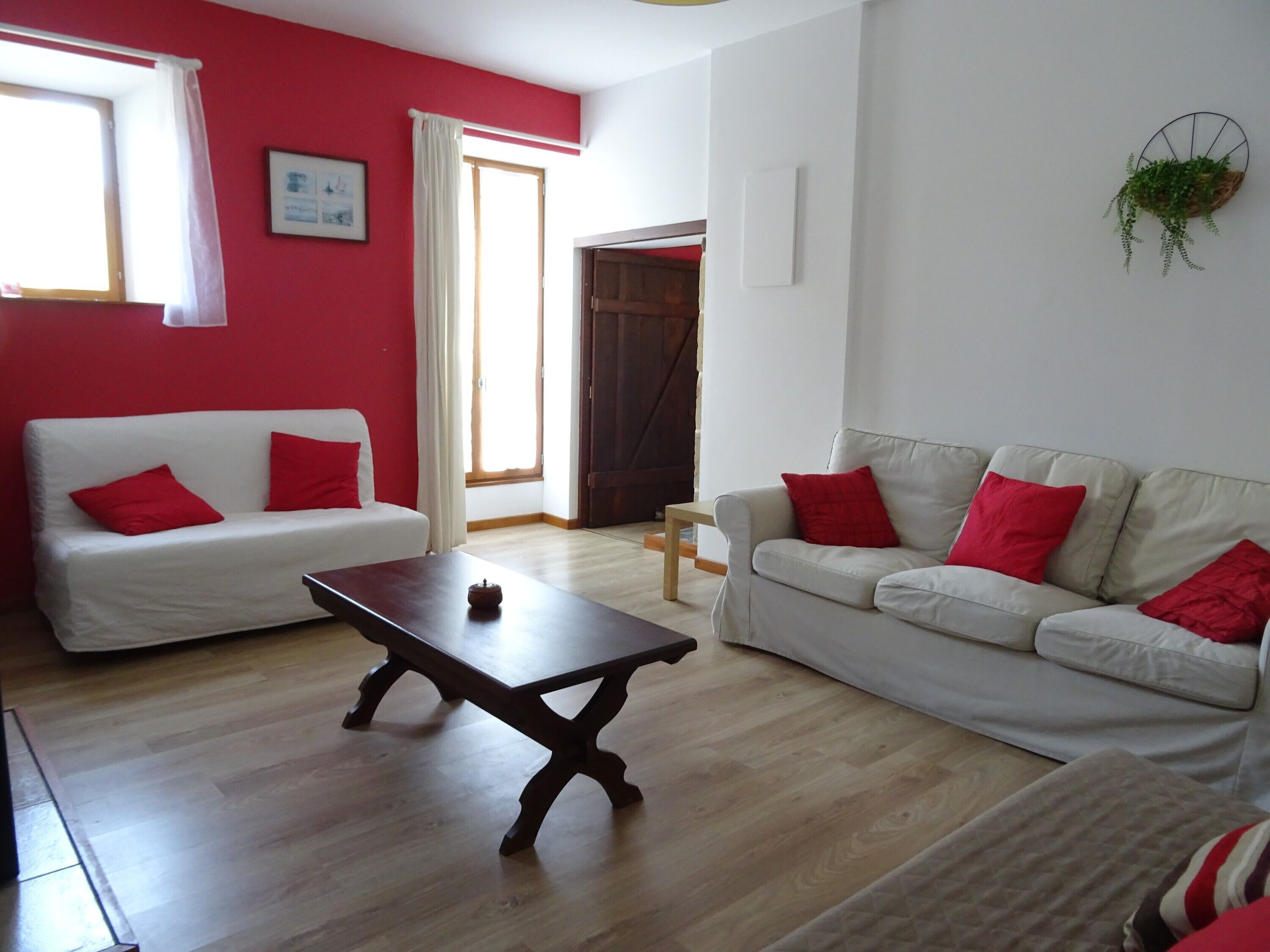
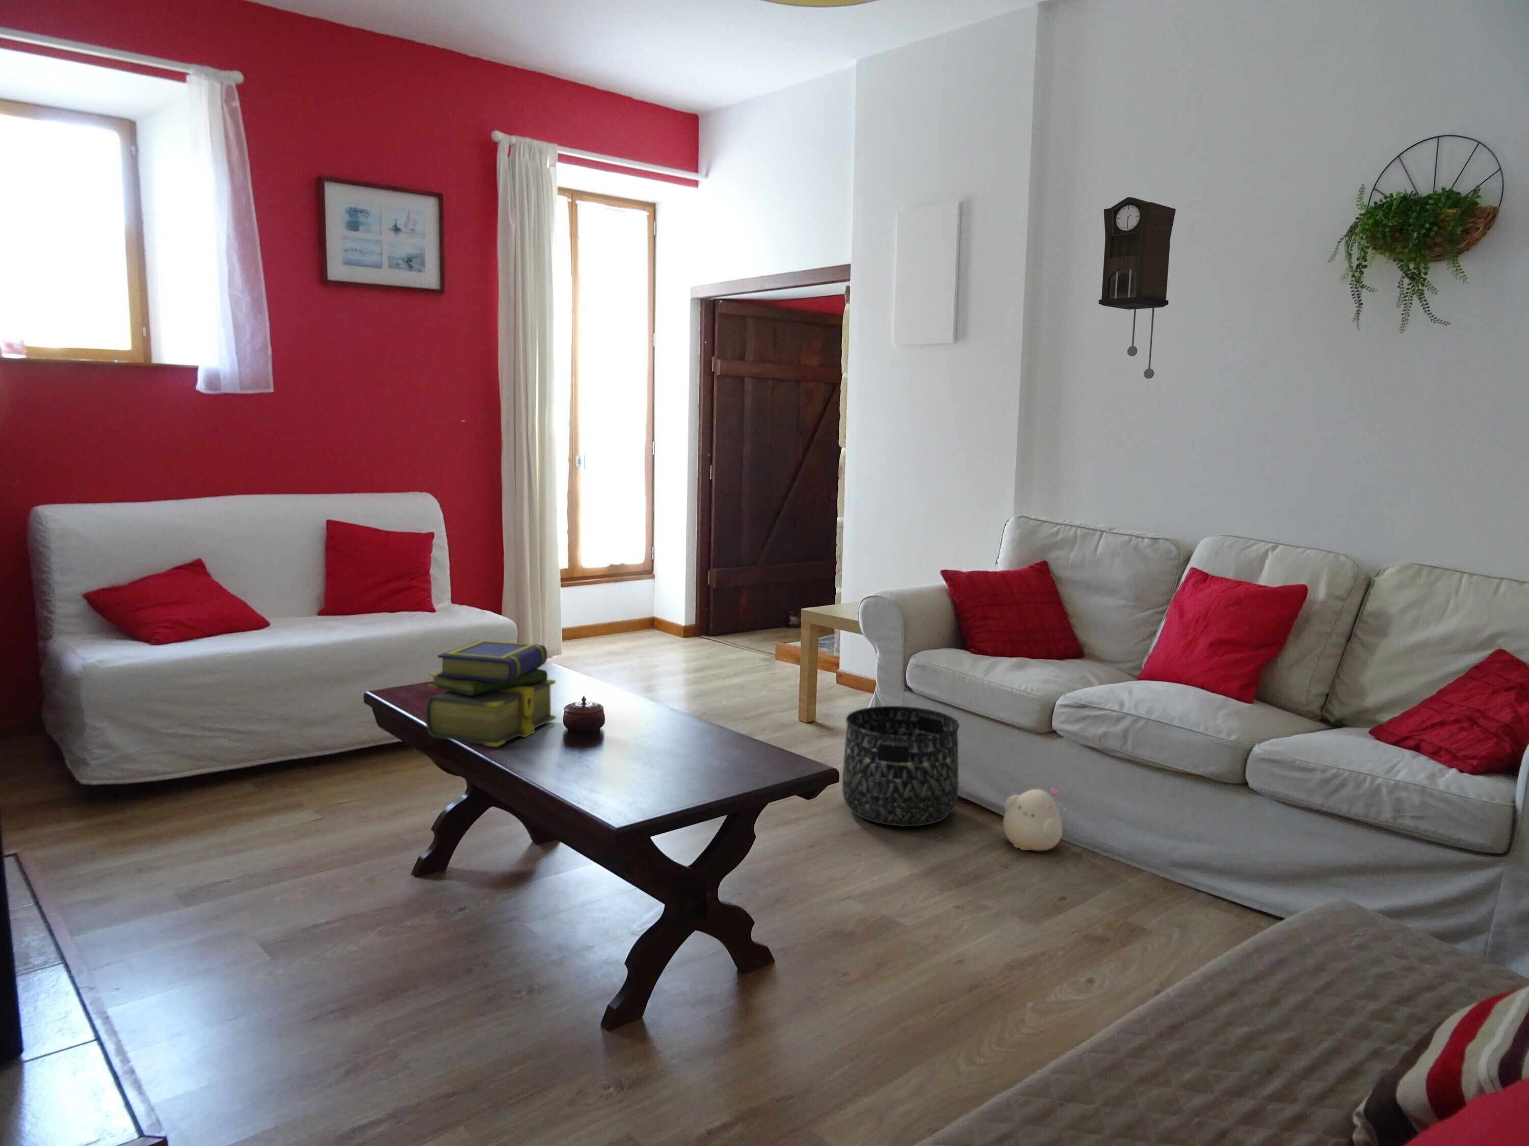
+ plush toy [1003,787,1069,851]
+ basket [842,705,960,827]
+ stack of books [425,639,556,748]
+ pendulum clock [1098,196,1176,379]
